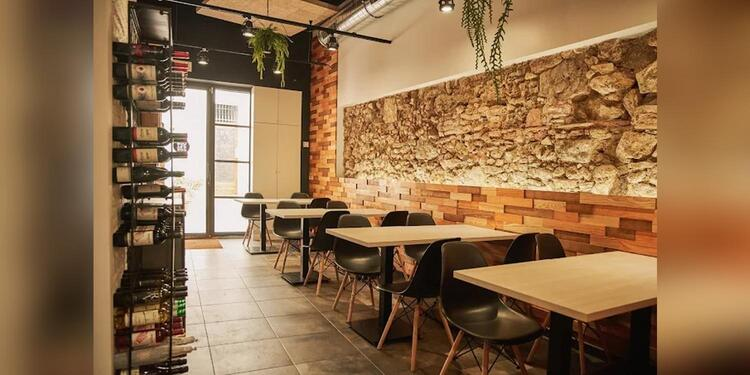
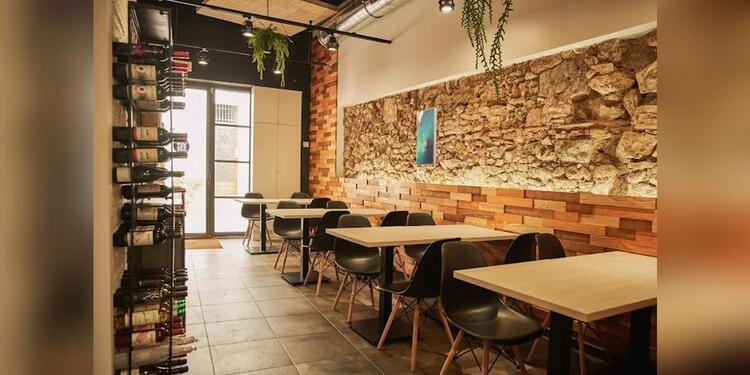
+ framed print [415,106,438,166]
